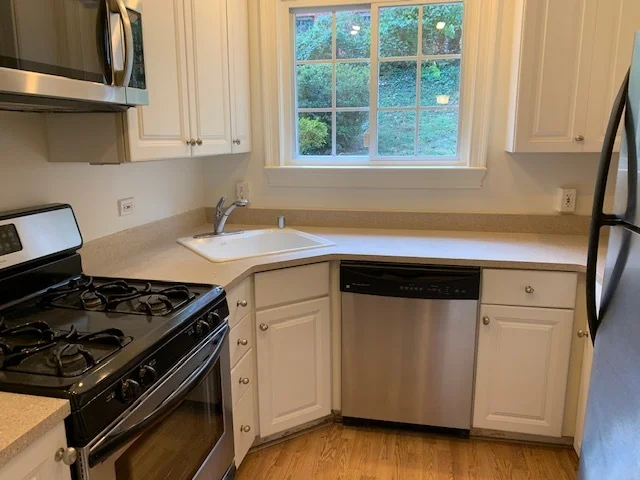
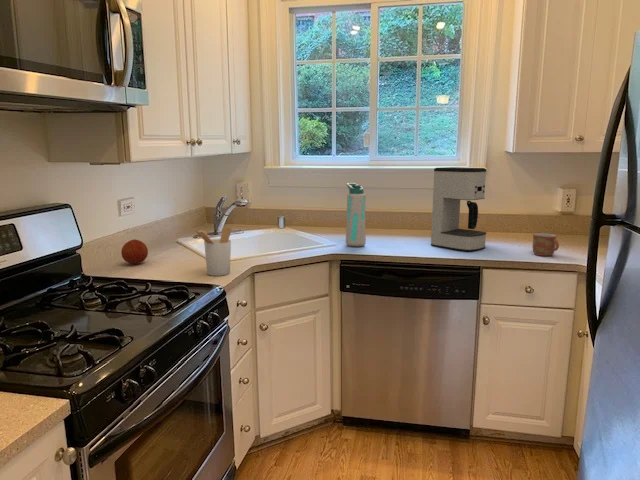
+ coffee maker [430,166,487,252]
+ mug [532,232,560,257]
+ fruit [120,238,149,265]
+ utensil holder [193,226,232,277]
+ water bottle [345,182,367,248]
